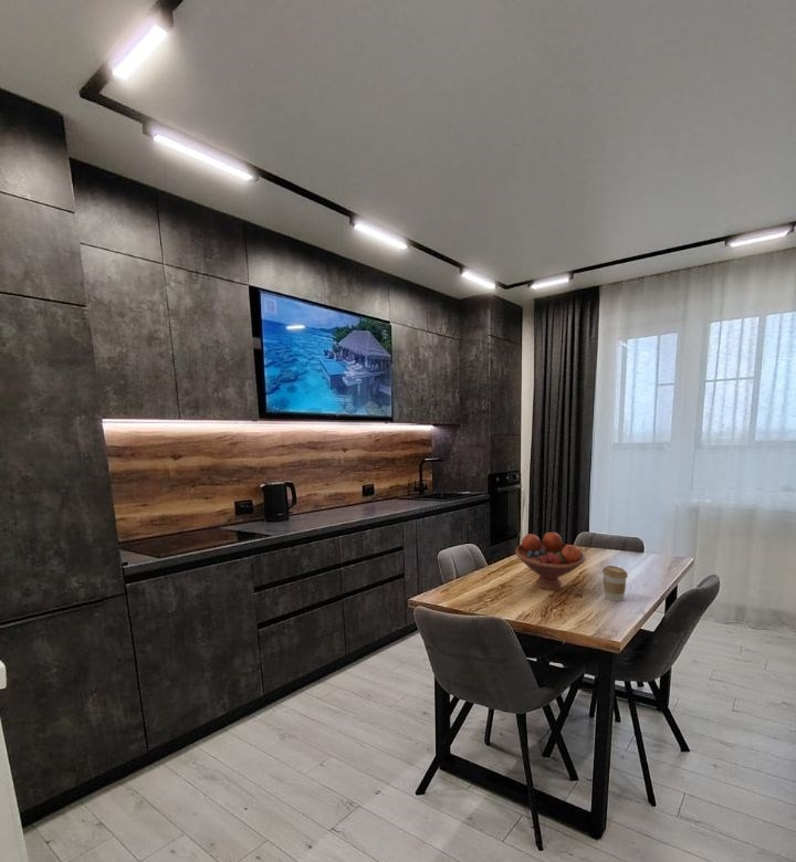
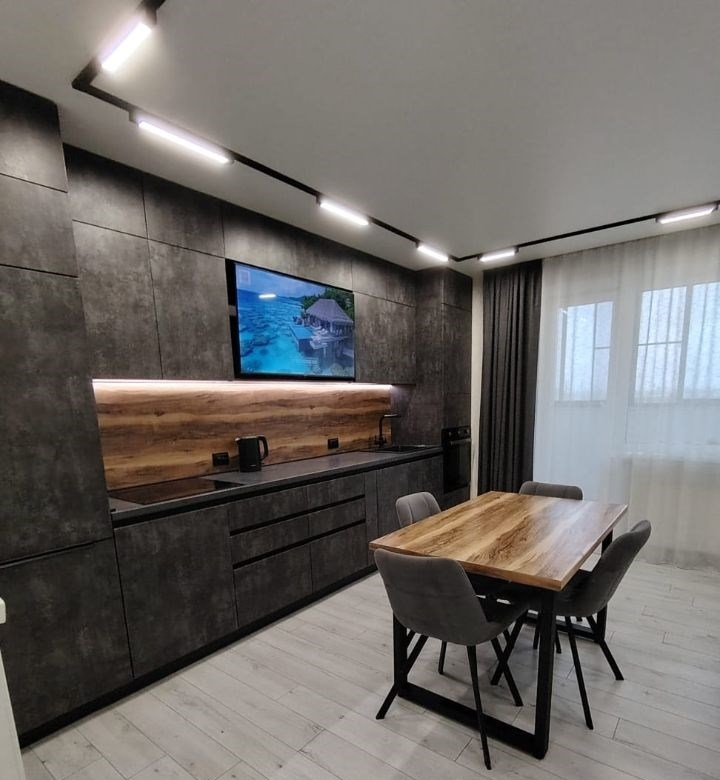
- coffee cup [601,565,629,602]
- fruit bowl [514,532,586,591]
